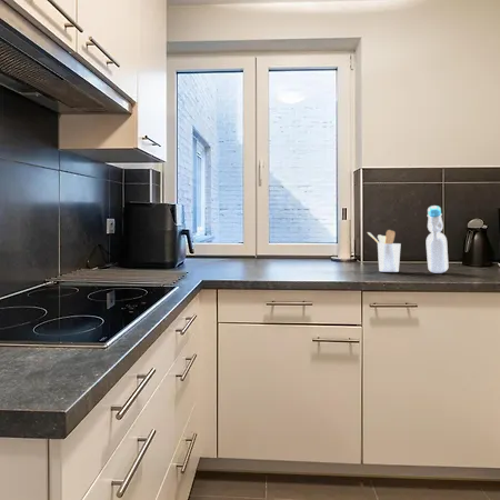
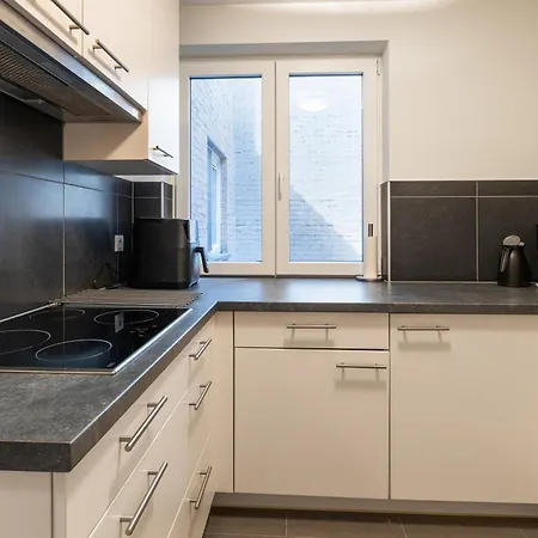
- utensil holder [366,229,401,273]
- bottle [426,204,449,274]
